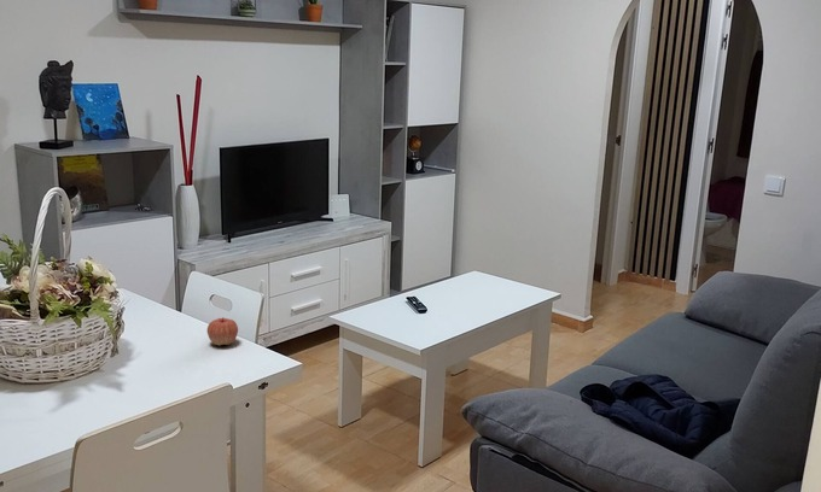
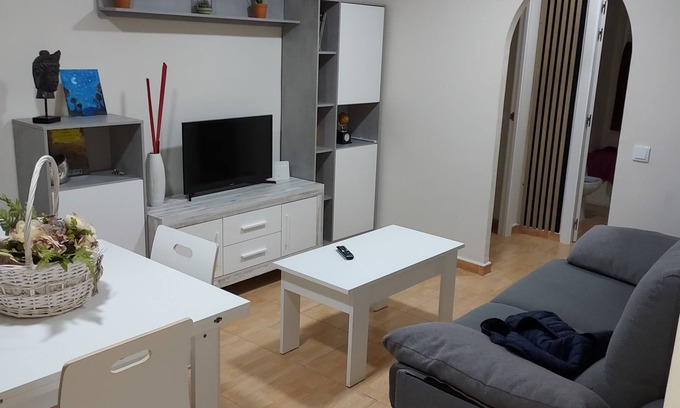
- apple [206,317,239,346]
